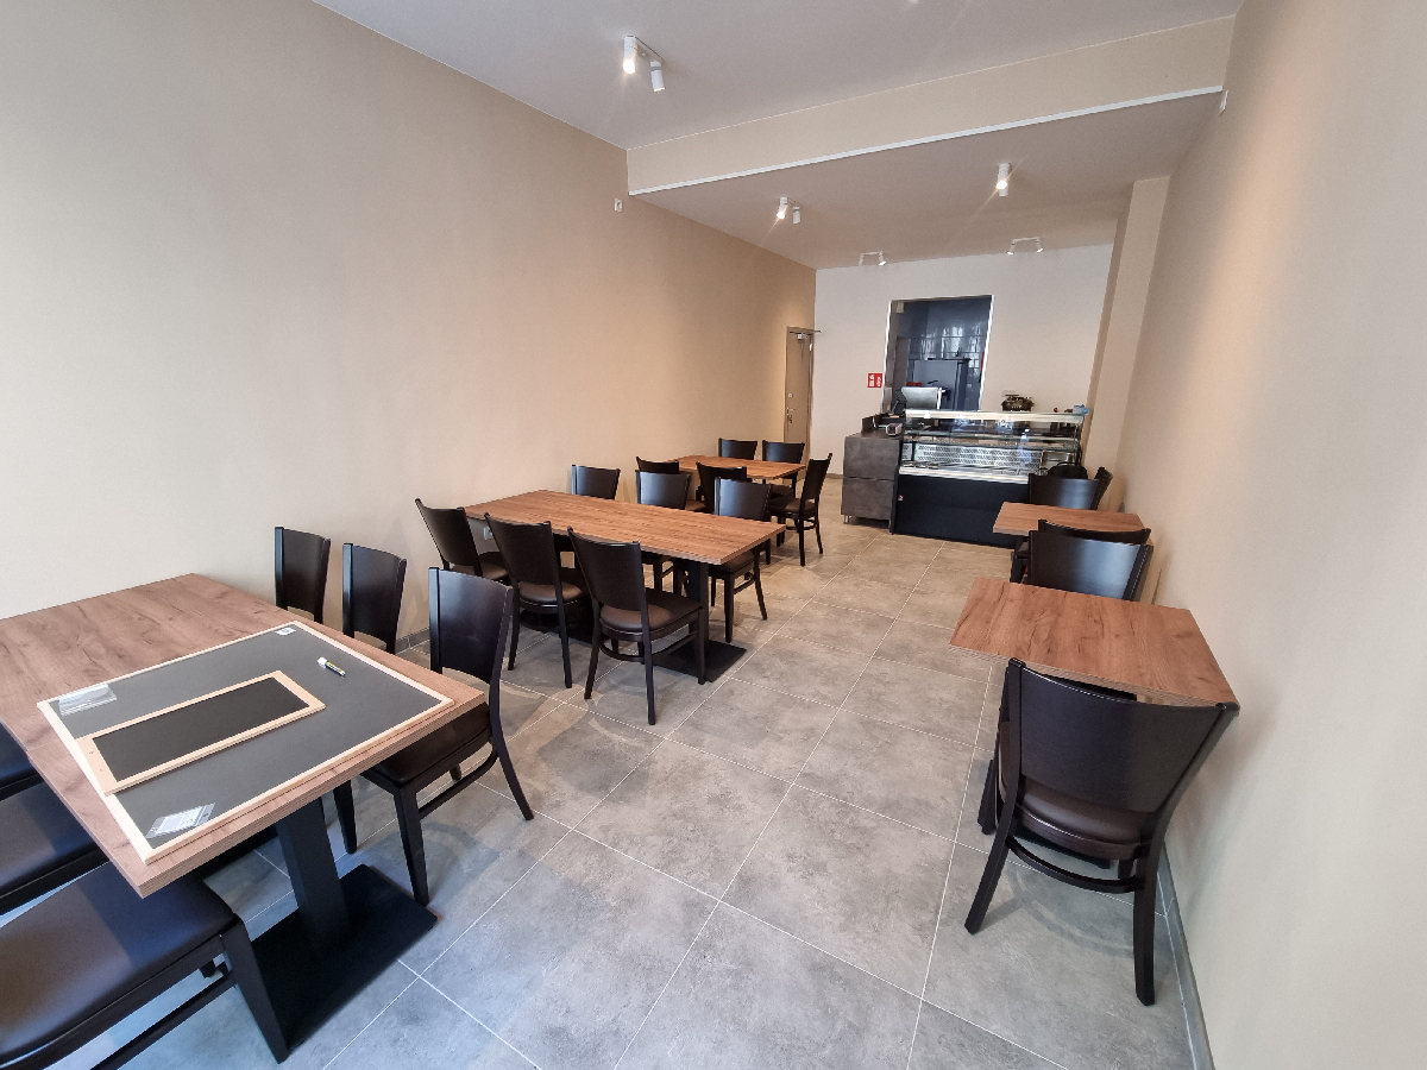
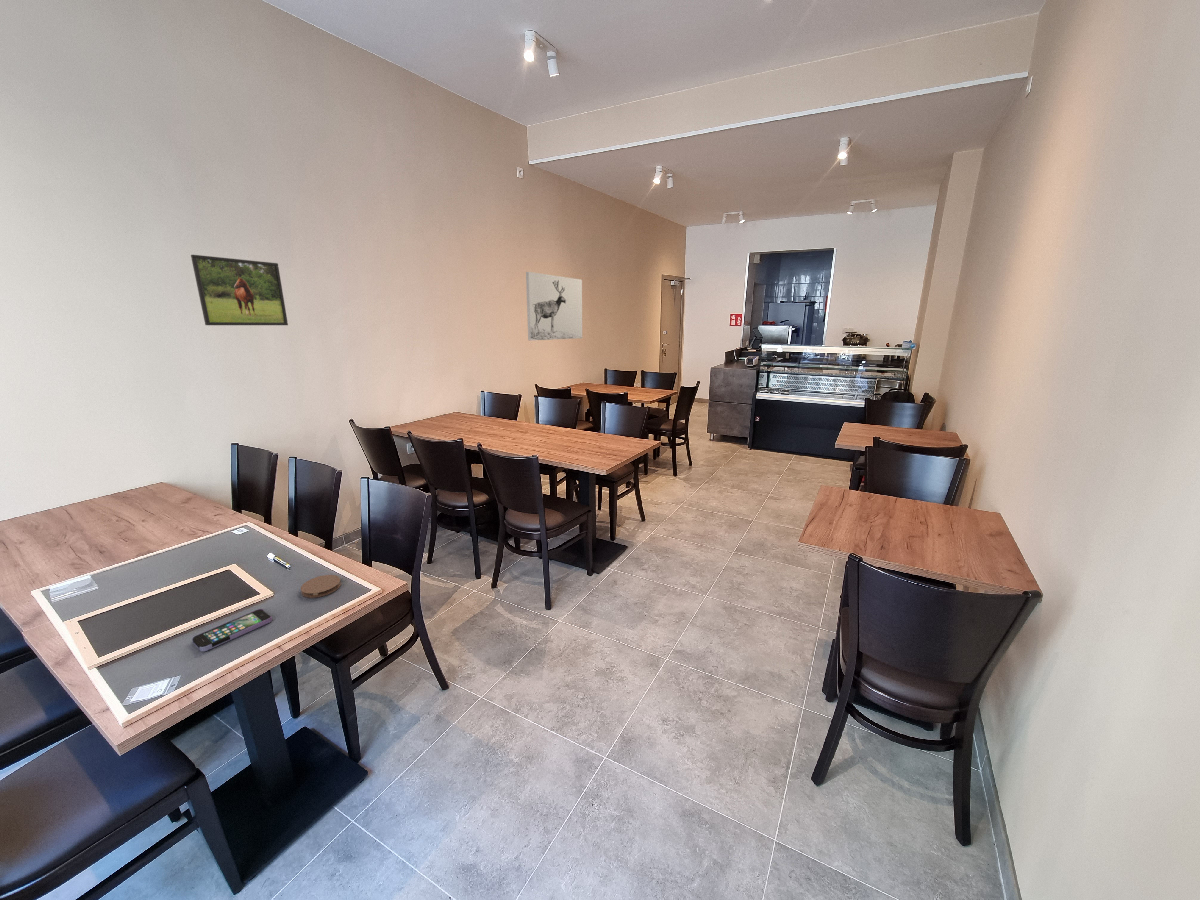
+ smartphone [191,608,273,652]
+ coaster [300,574,342,599]
+ wall art [525,271,583,341]
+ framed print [190,254,289,326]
